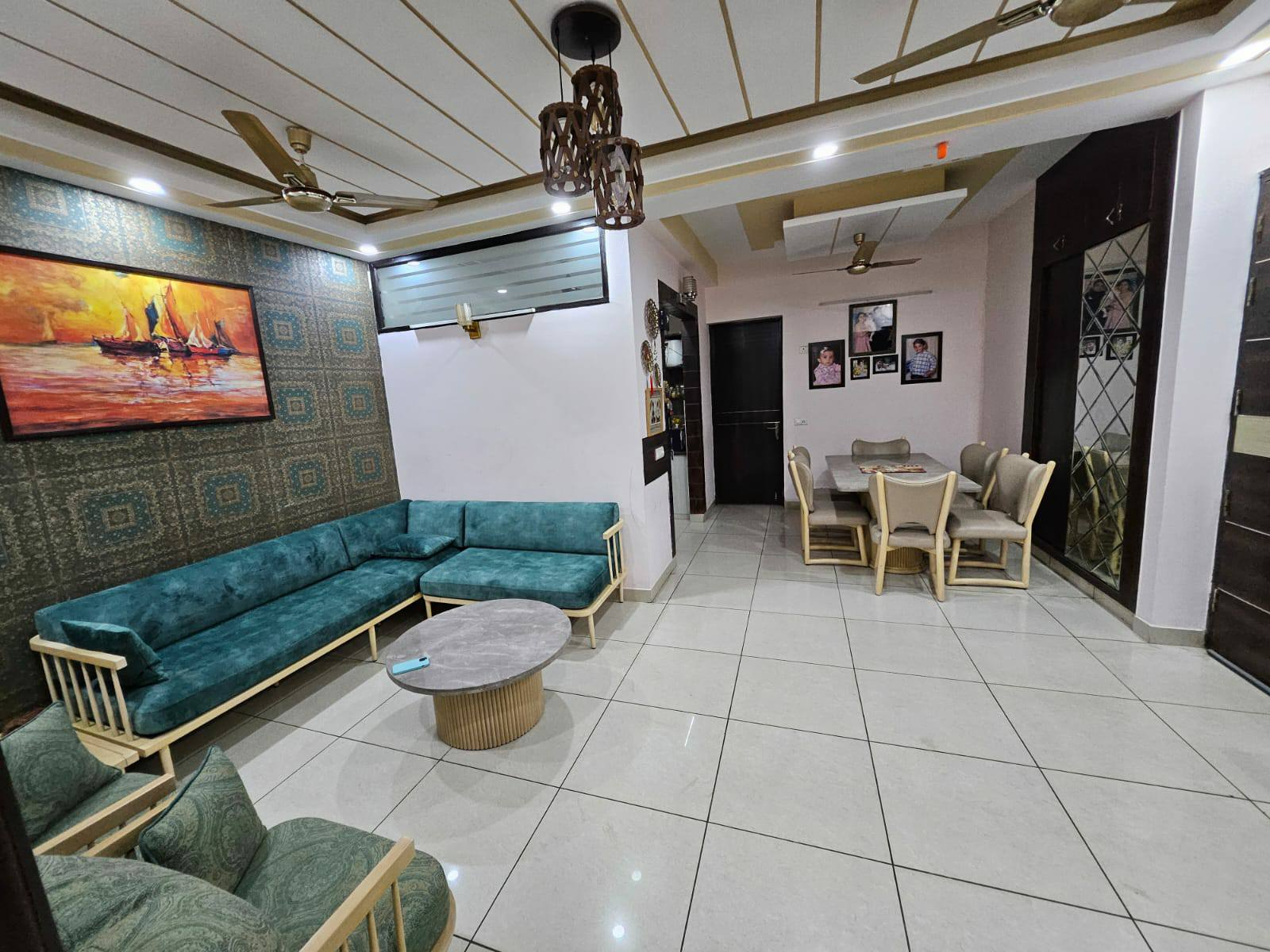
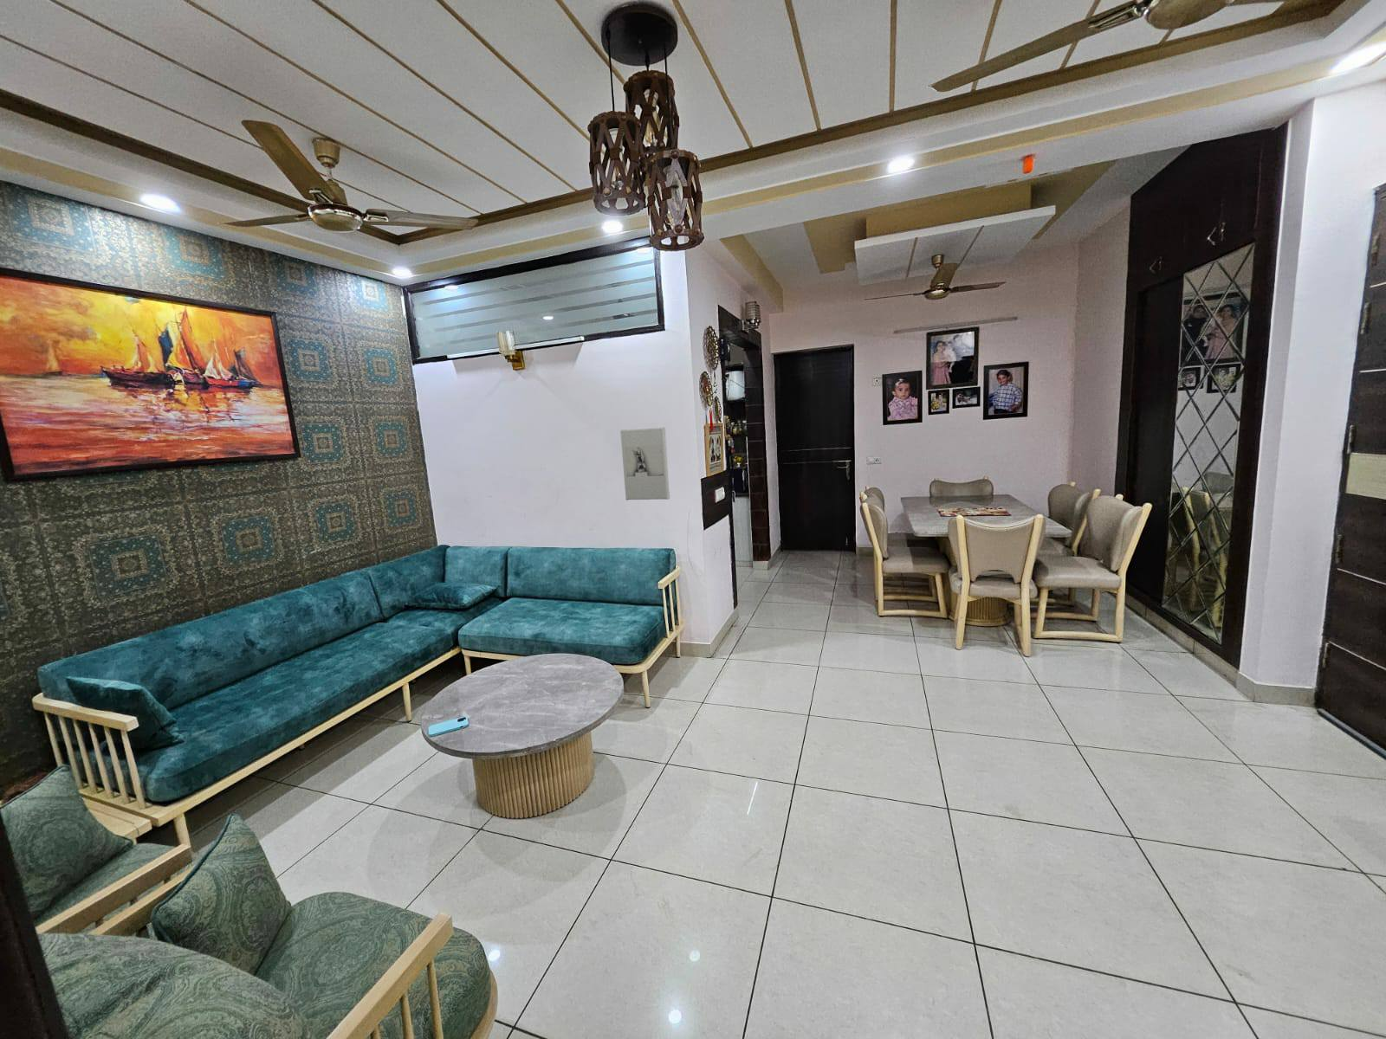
+ wall sculpture [620,427,670,501]
